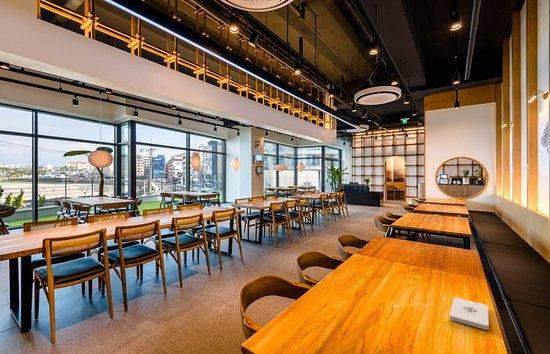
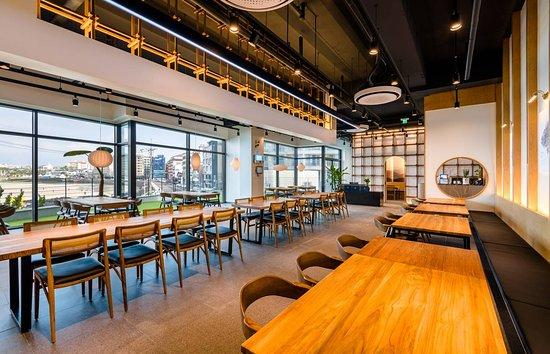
- notepad [449,296,490,331]
